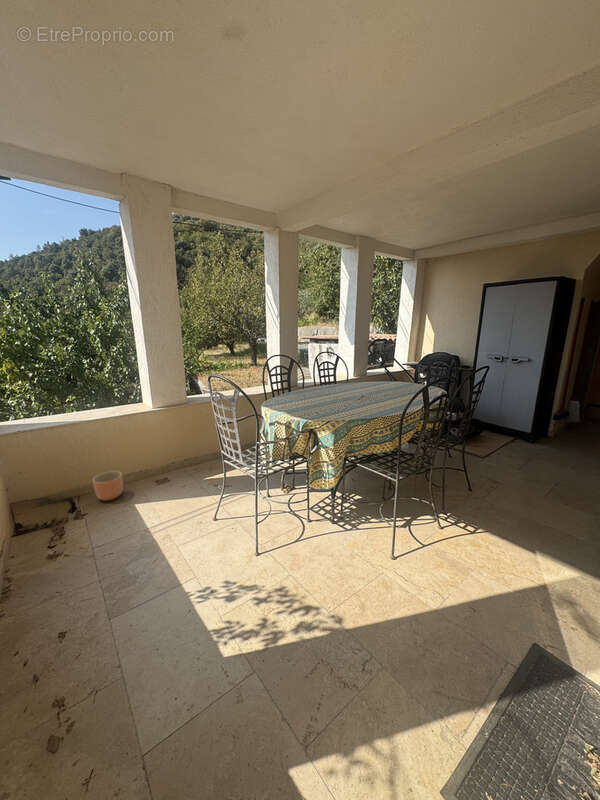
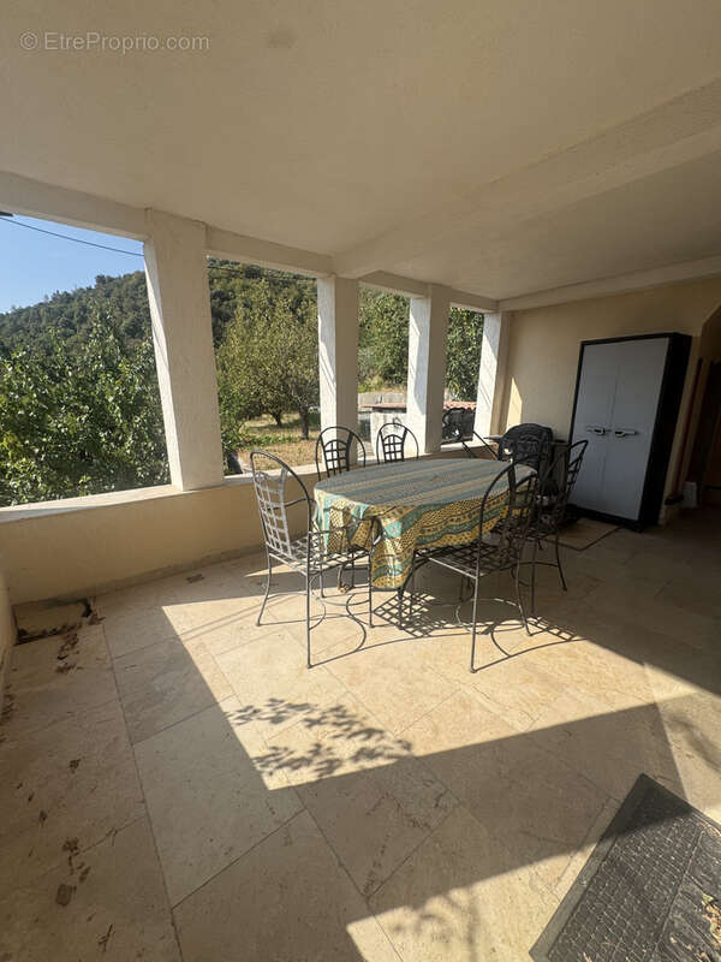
- planter [92,470,124,502]
